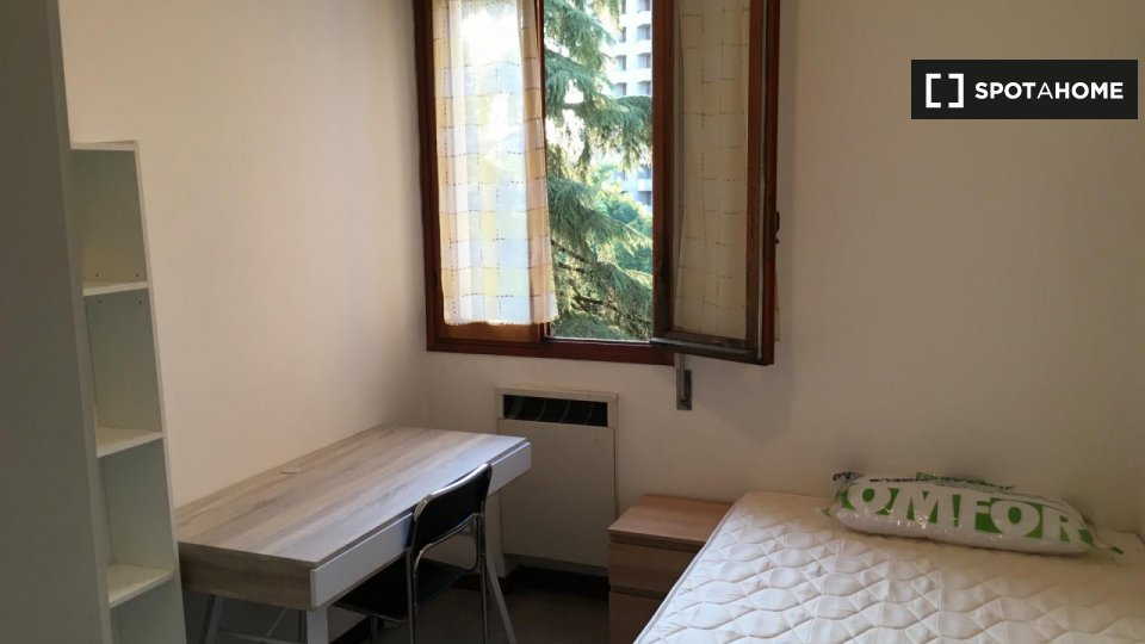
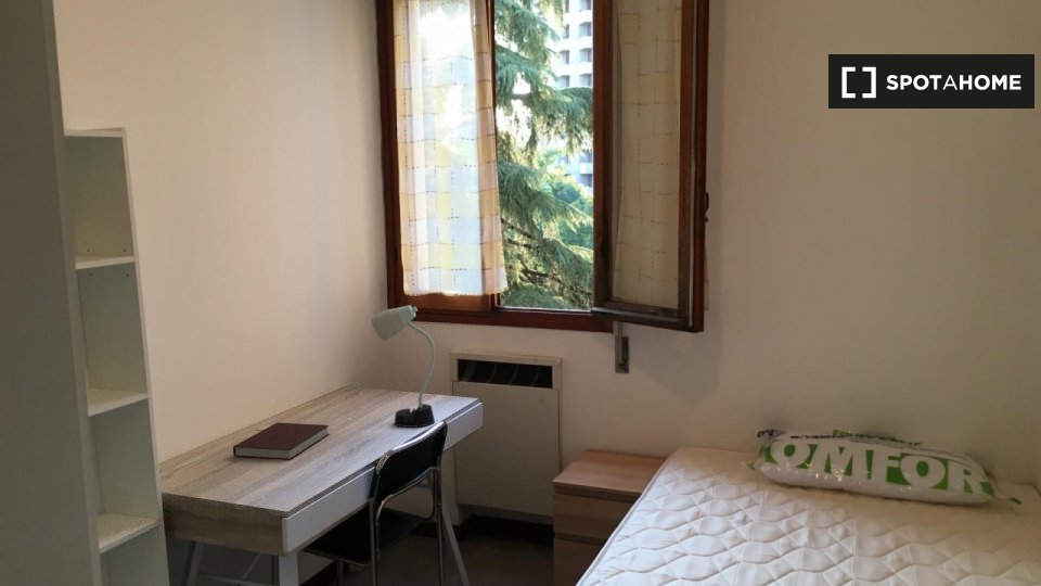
+ notebook [232,421,331,461]
+ desk lamp [370,304,436,429]
